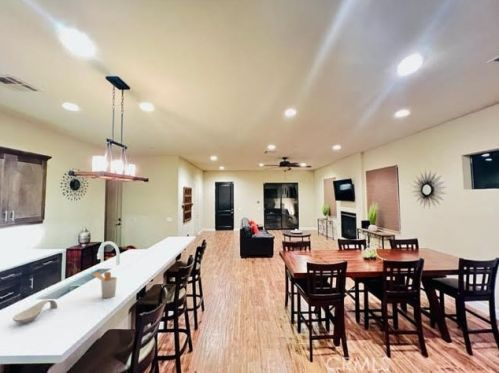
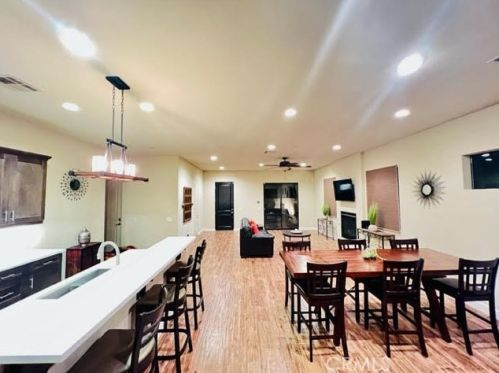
- spoon rest [12,299,58,324]
- utensil holder [92,271,118,299]
